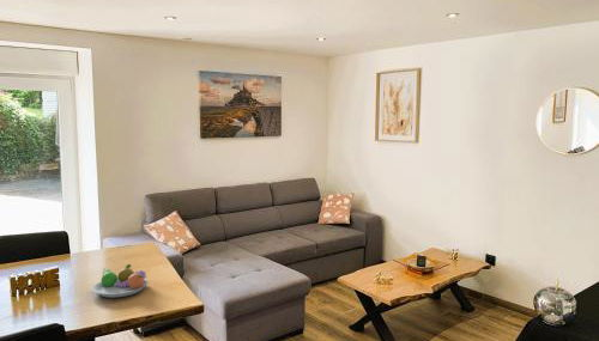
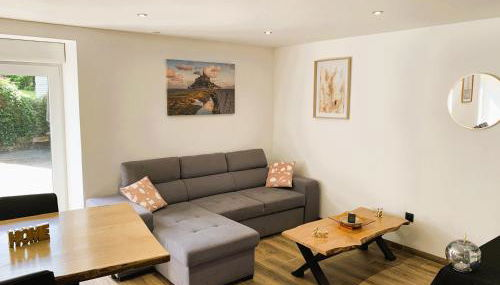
- fruit bowl [91,263,149,298]
